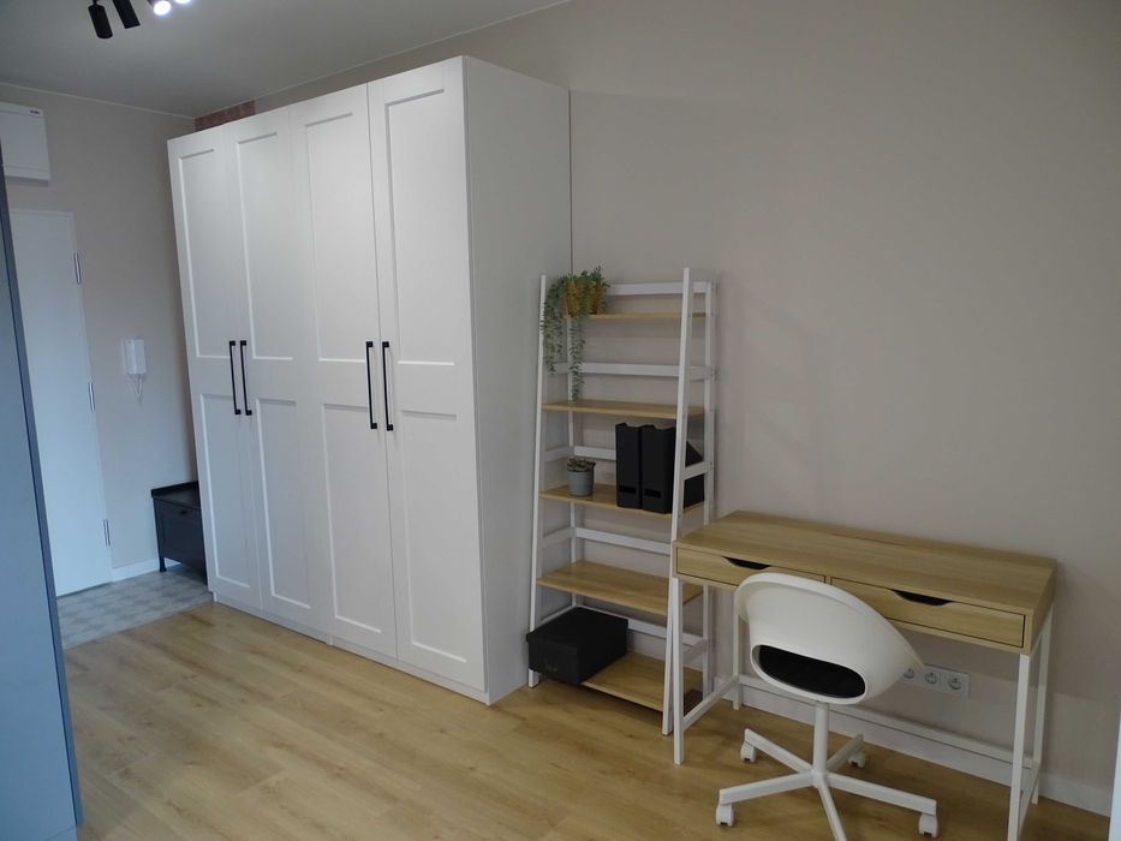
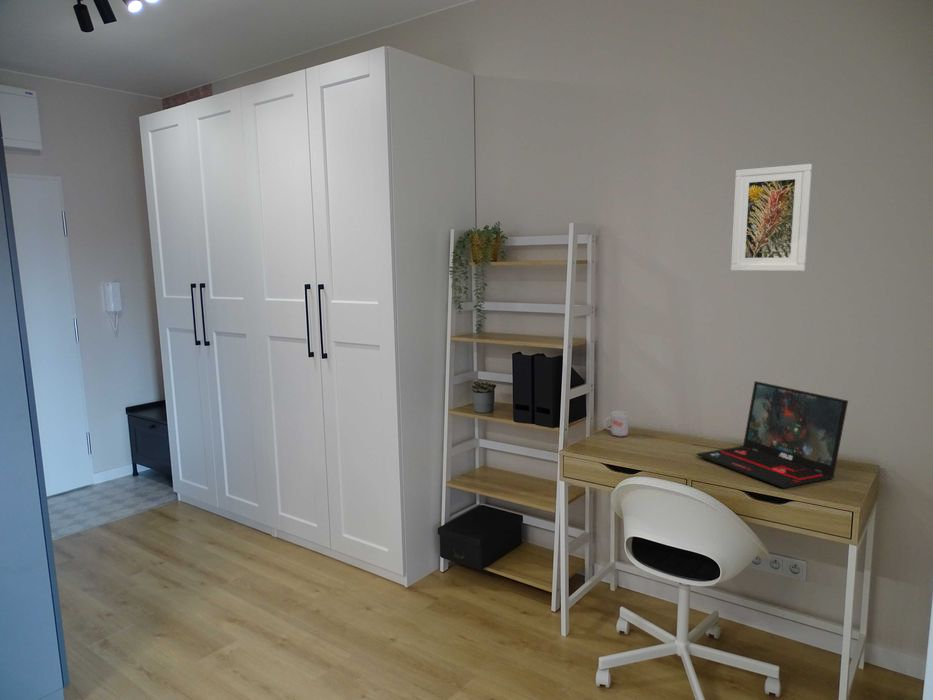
+ laptop [696,380,849,489]
+ mug [602,407,631,437]
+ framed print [730,163,813,272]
